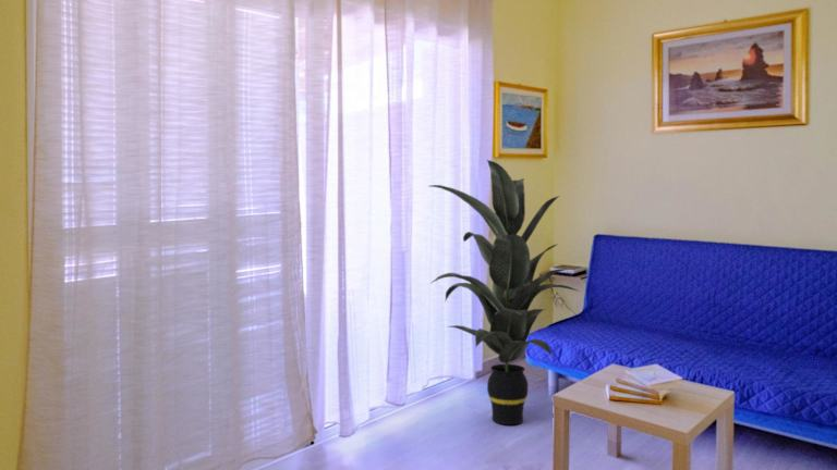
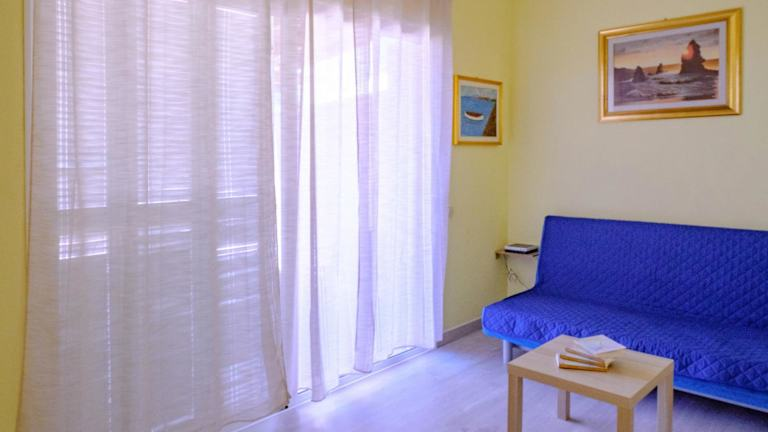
- indoor plant [429,159,581,425]
